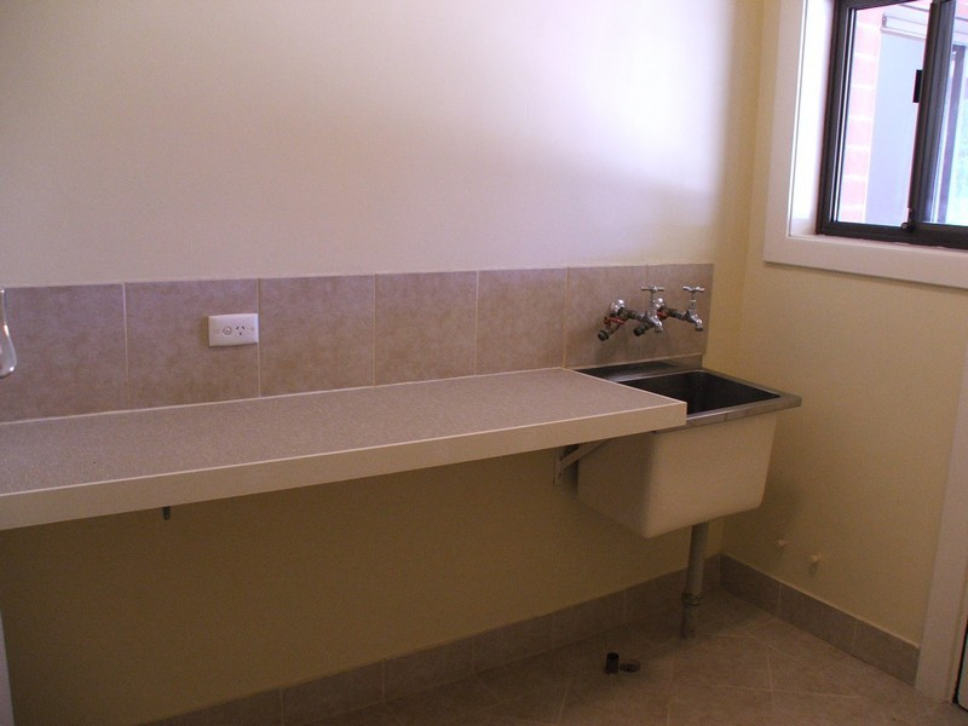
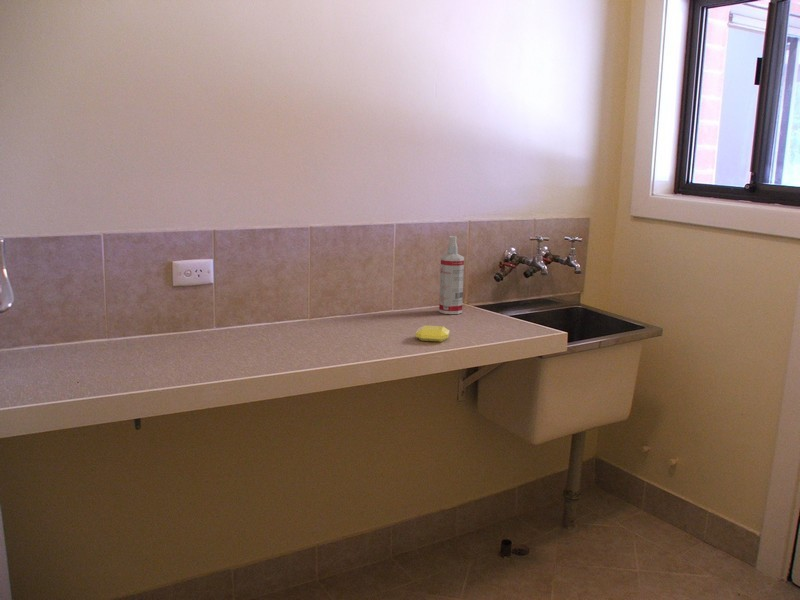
+ soap bar [415,324,451,343]
+ spray bottle [438,235,465,315]
